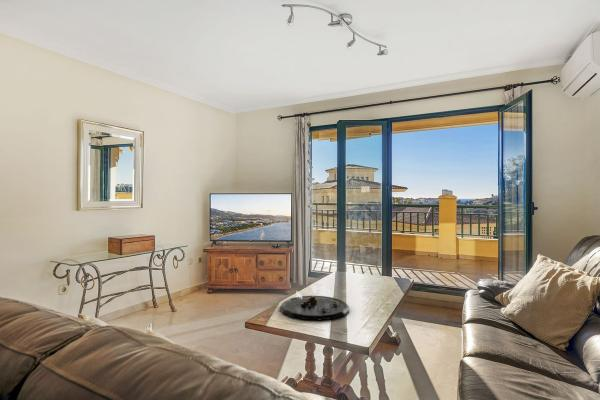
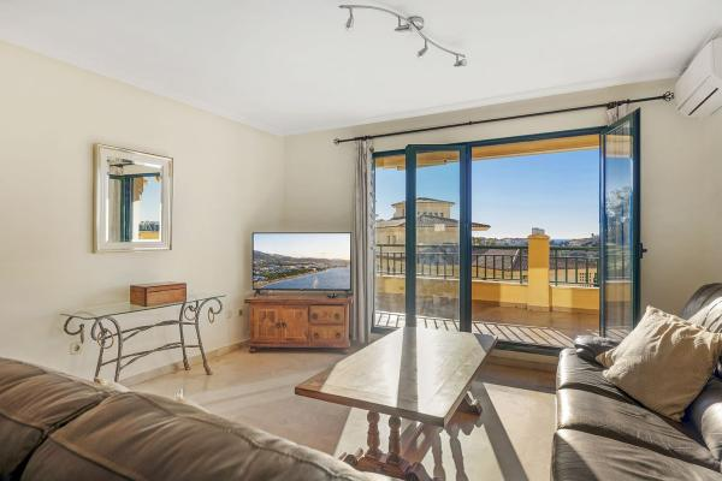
- decorative tray [279,284,350,322]
